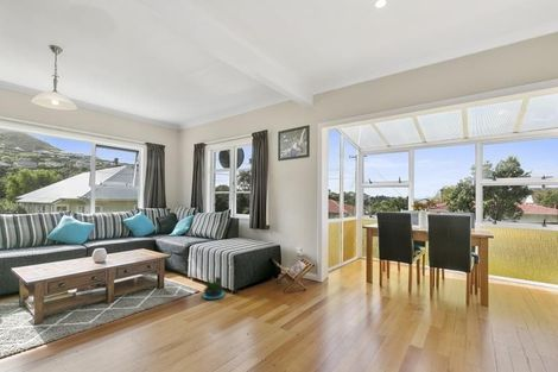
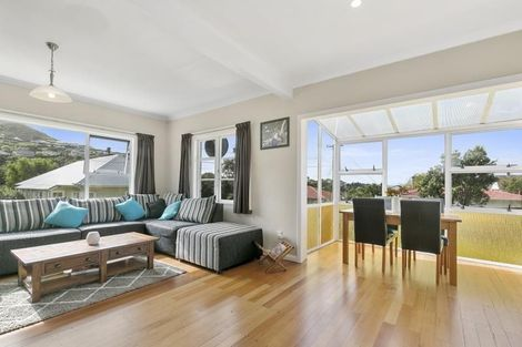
- potted plant [201,276,227,301]
